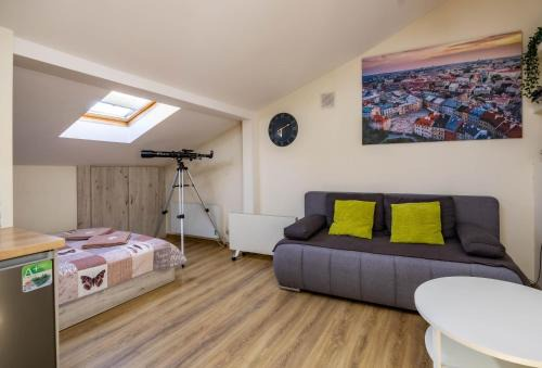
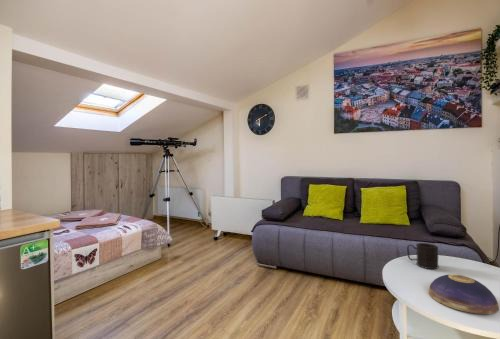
+ decorative bowl [428,273,500,315]
+ mug [406,242,440,270]
